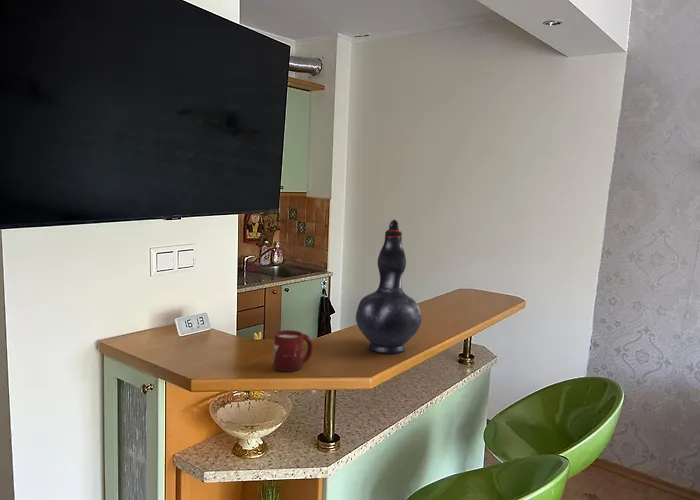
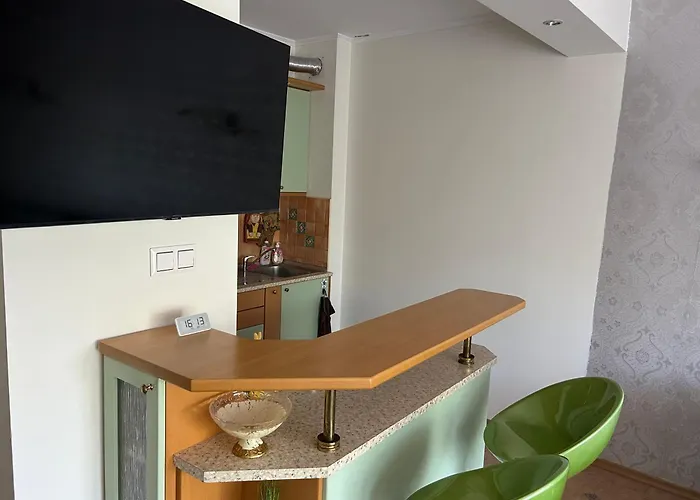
- cup [273,329,314,373]
- decorative vase [355,219,422,355]
